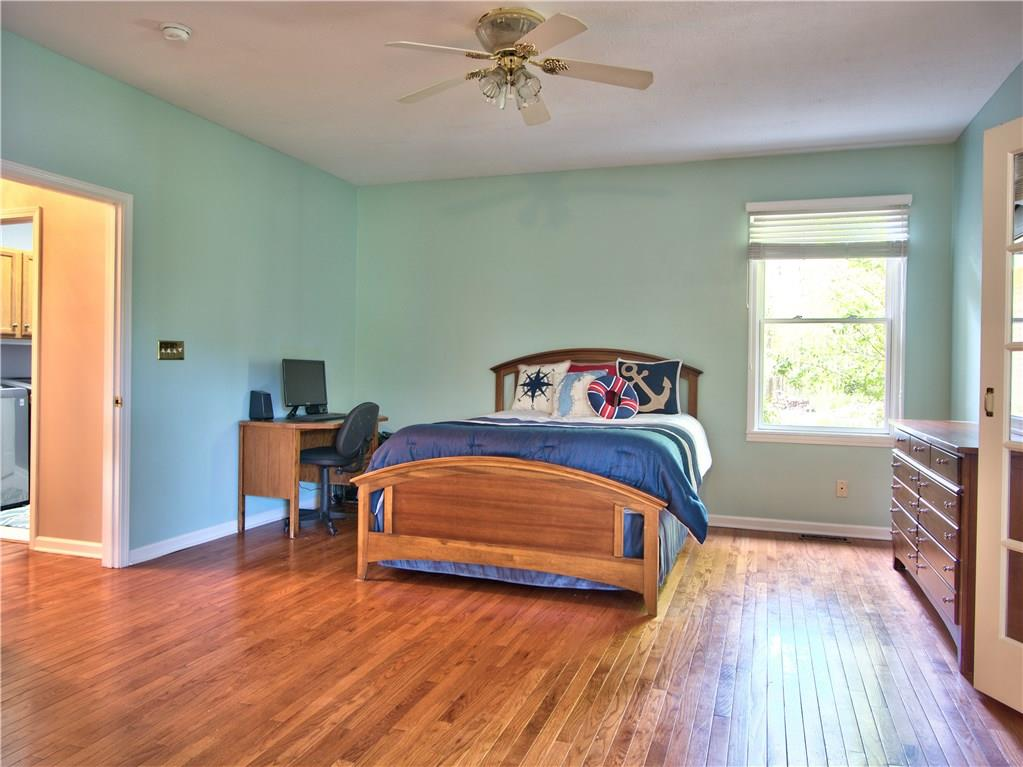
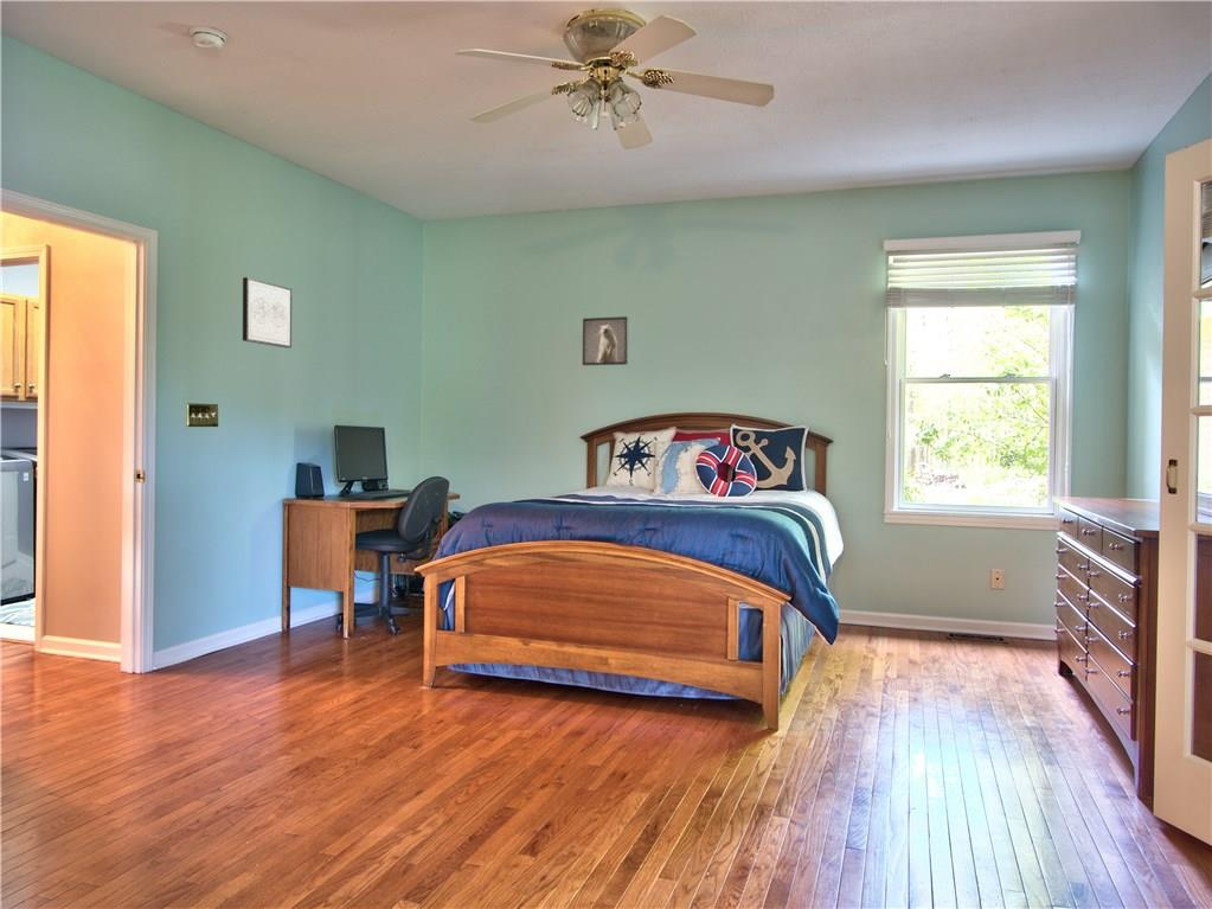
+ wall art [242,276,293,350]
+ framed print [582,315,629,366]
